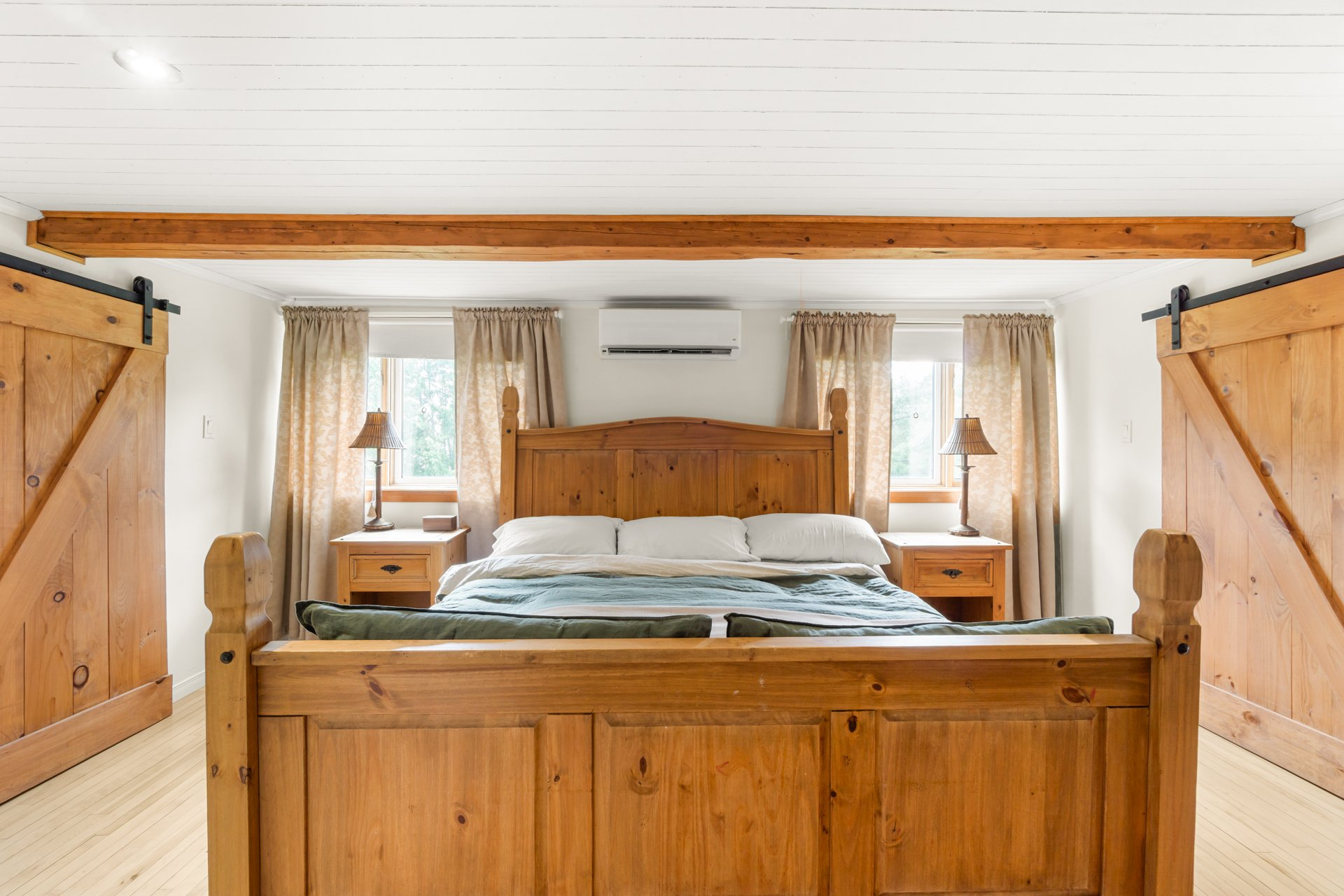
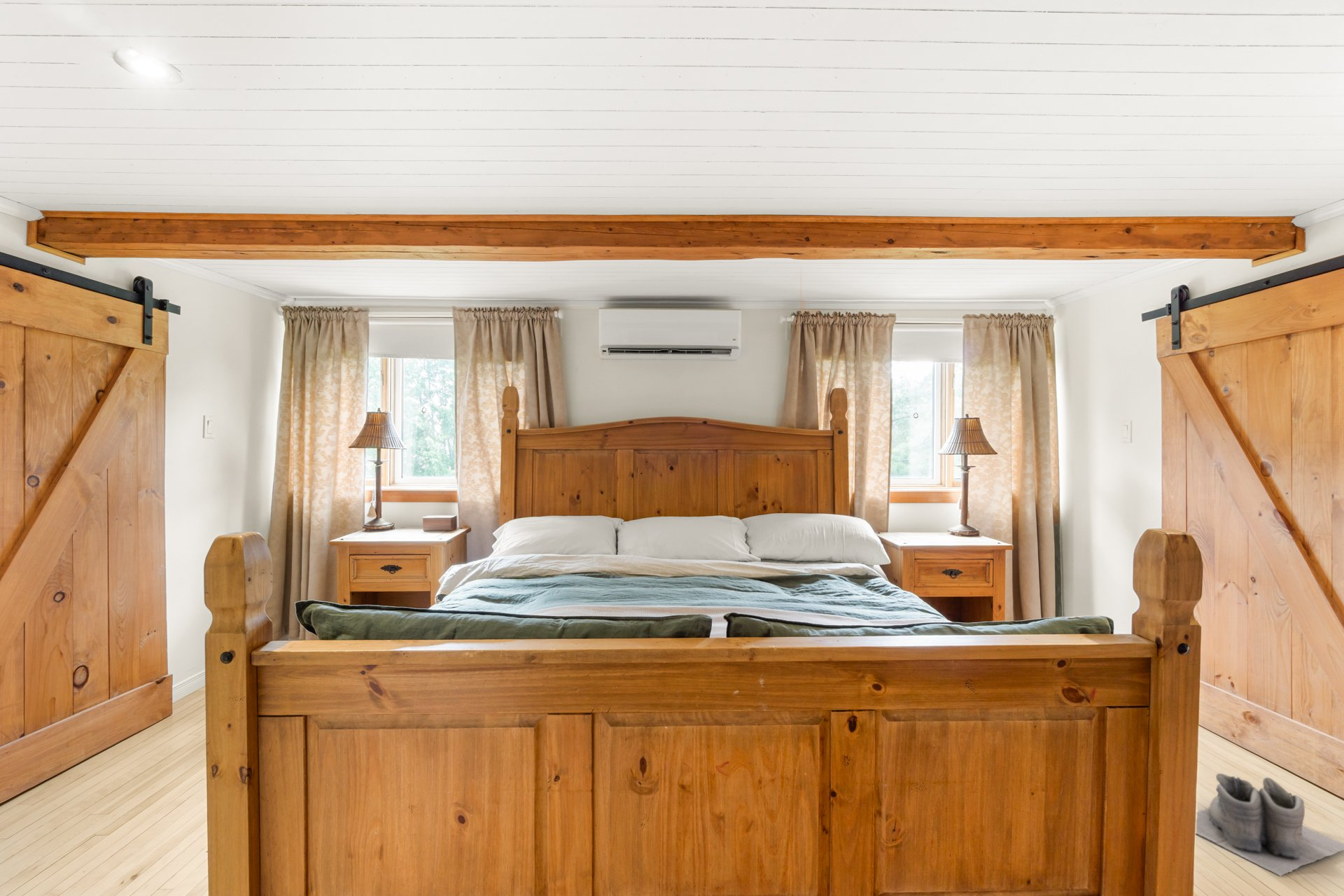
+ boots [1196,773,1344,877]
